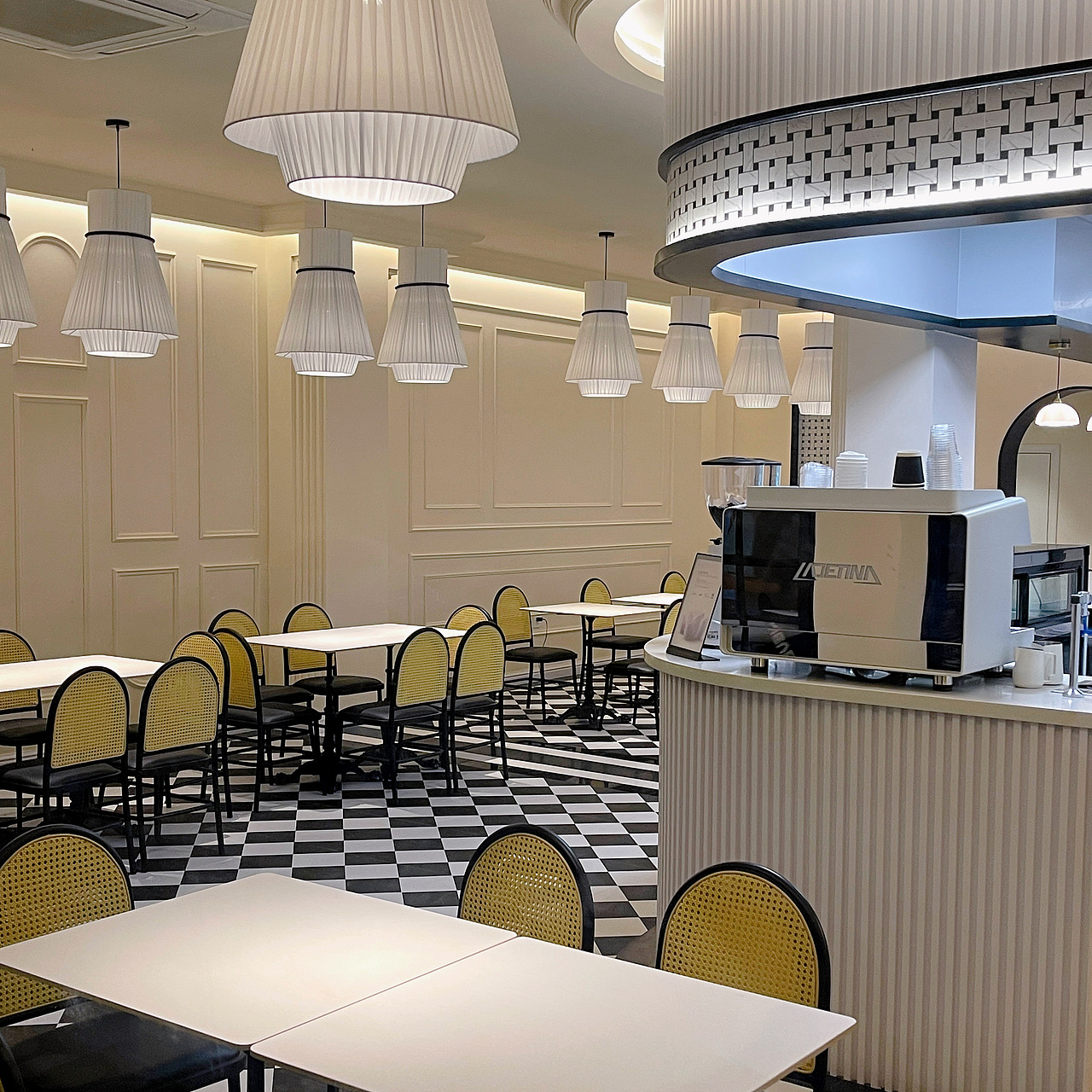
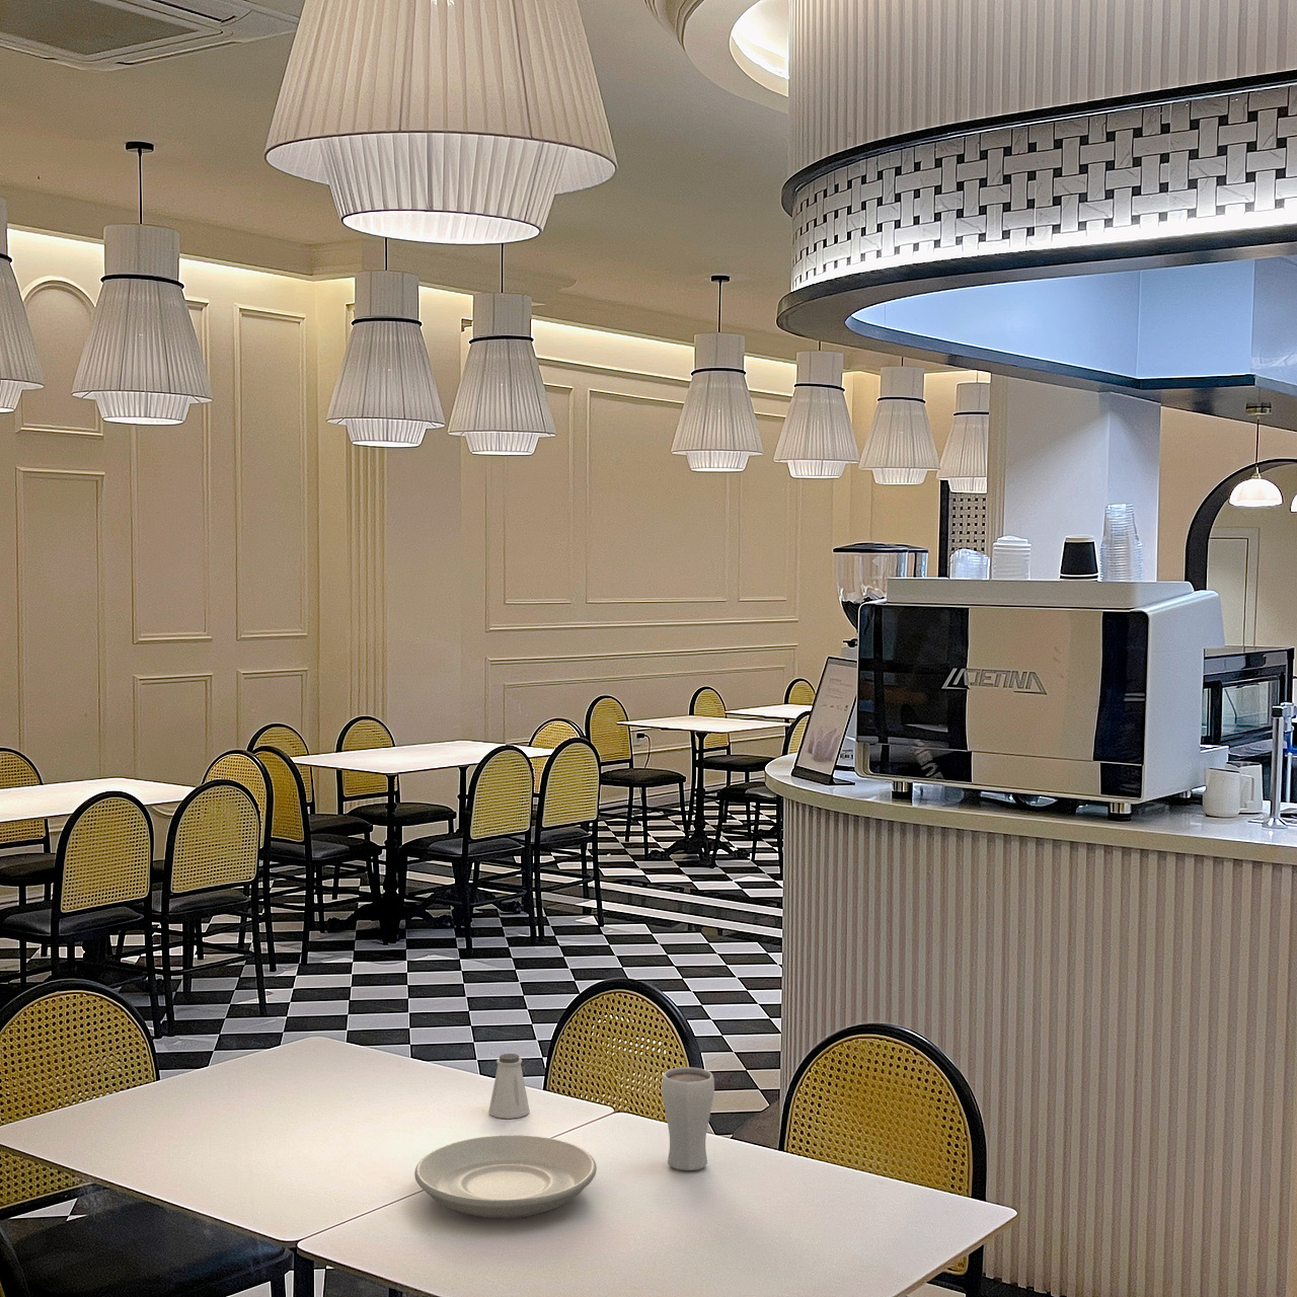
+ drinking glass [660,1065,715,1171]
+ plate [413,1134,597,1220]
+ saltshaker [487,1052,531,1120]
